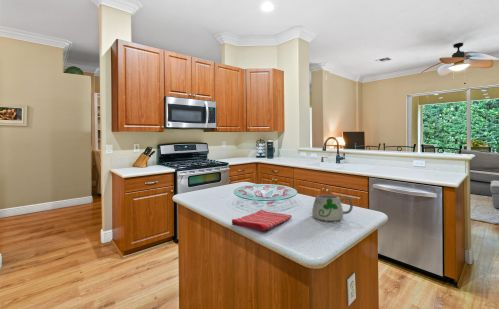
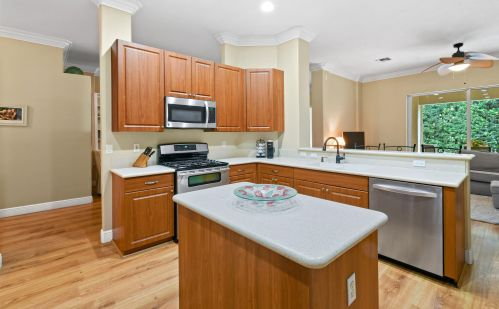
- dish towel [231,209,293,232]
- mug [311,194,354,225]
